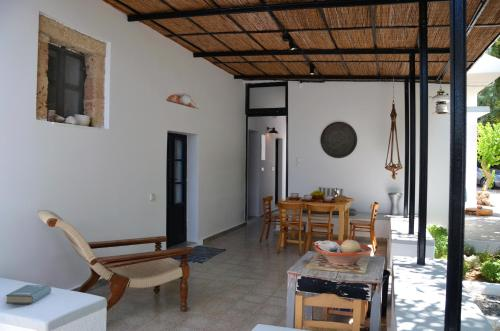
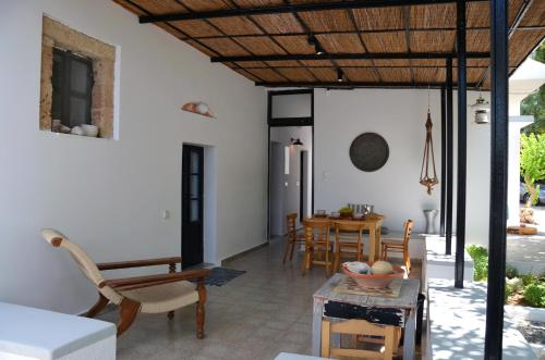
- hardback book [5,284,52,305]
